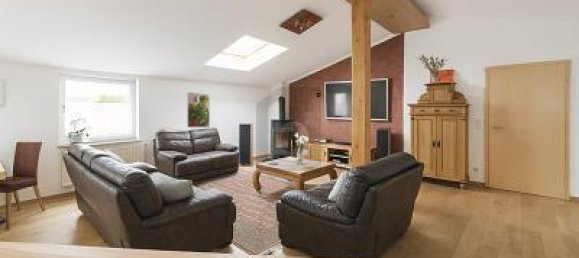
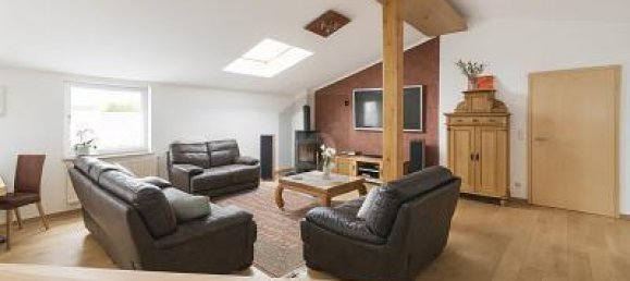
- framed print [186,91,211,128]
